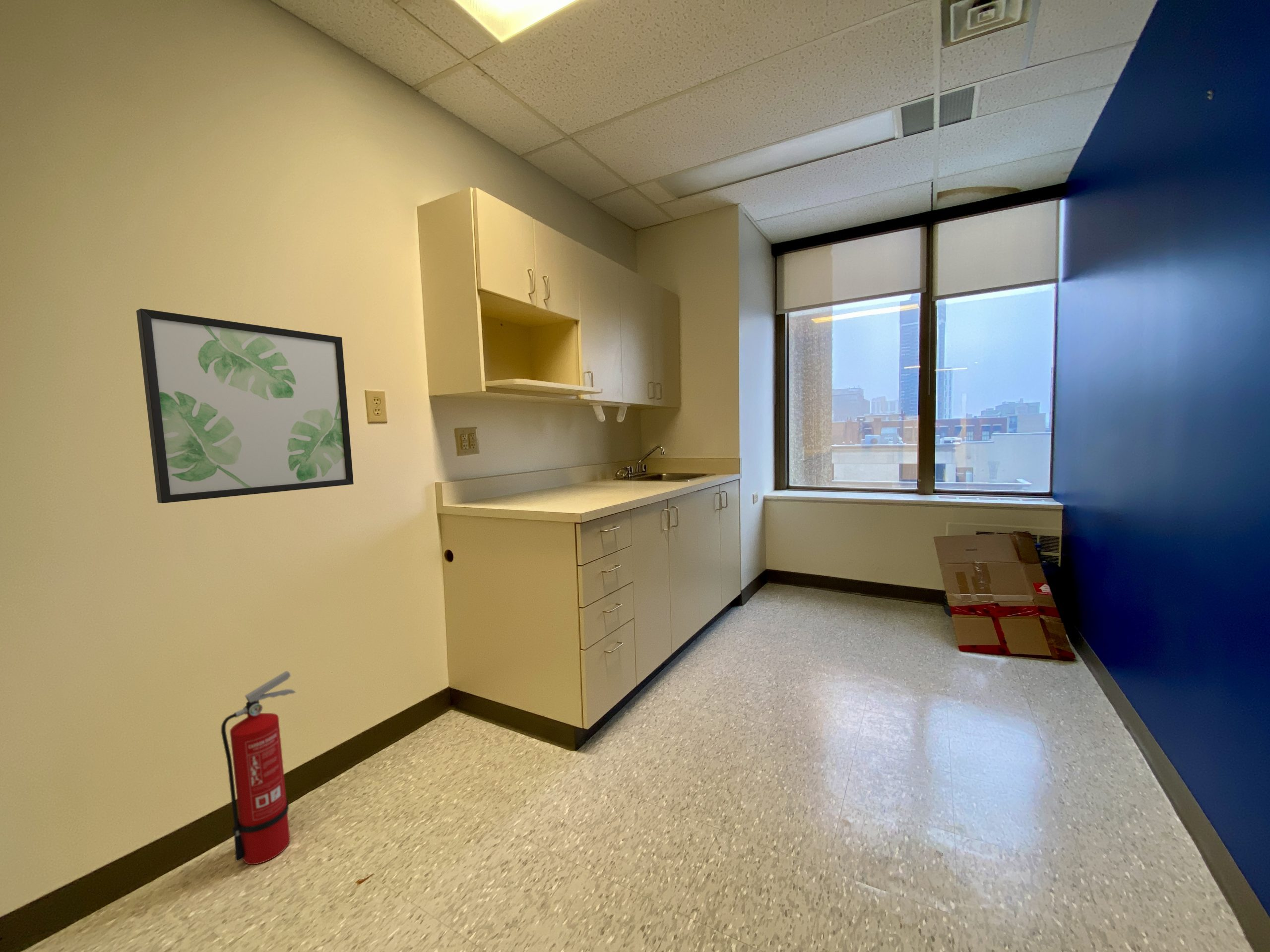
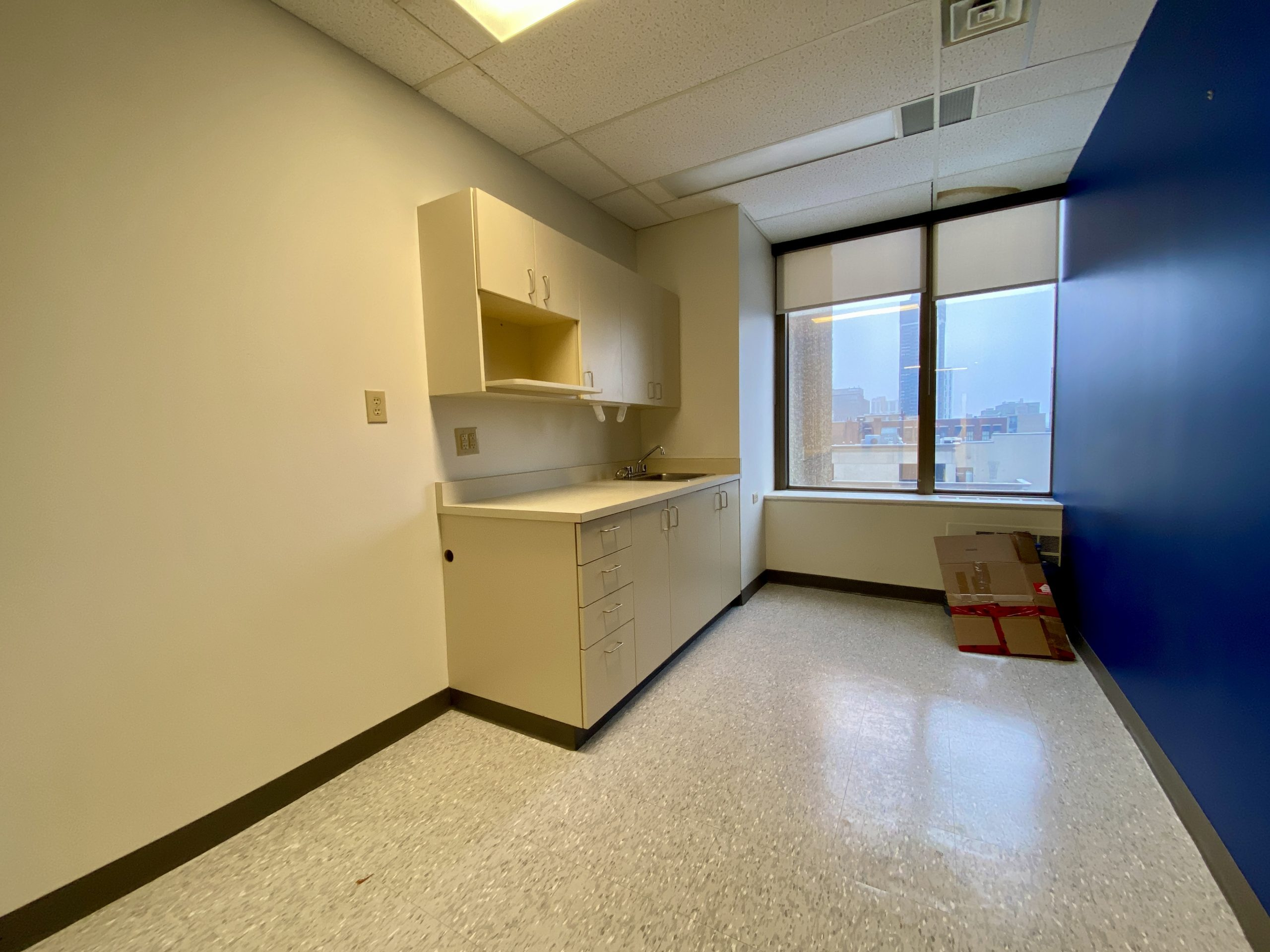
- wall art [136,308,354,504]
- fire extinguisher [221,670,296,865]
